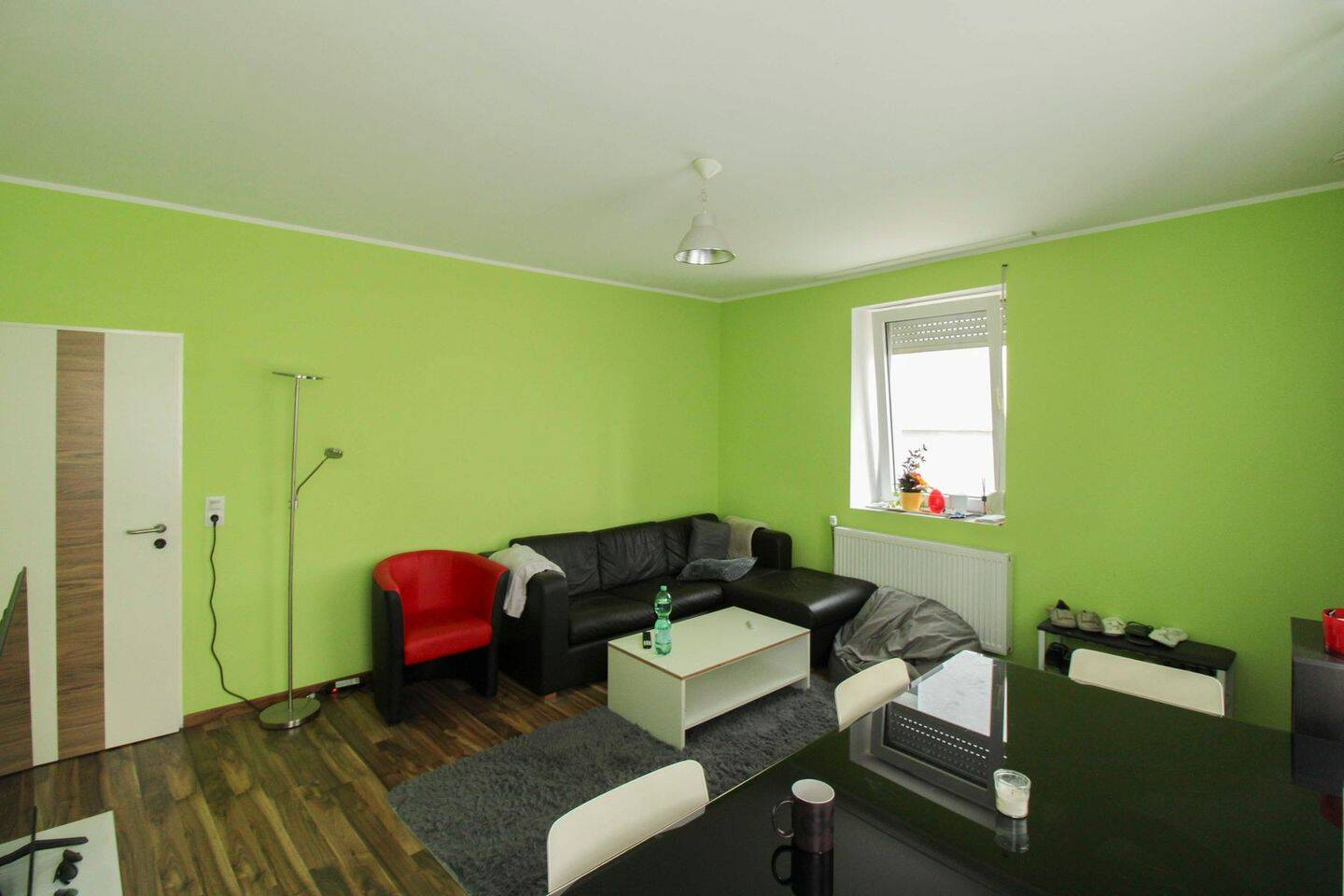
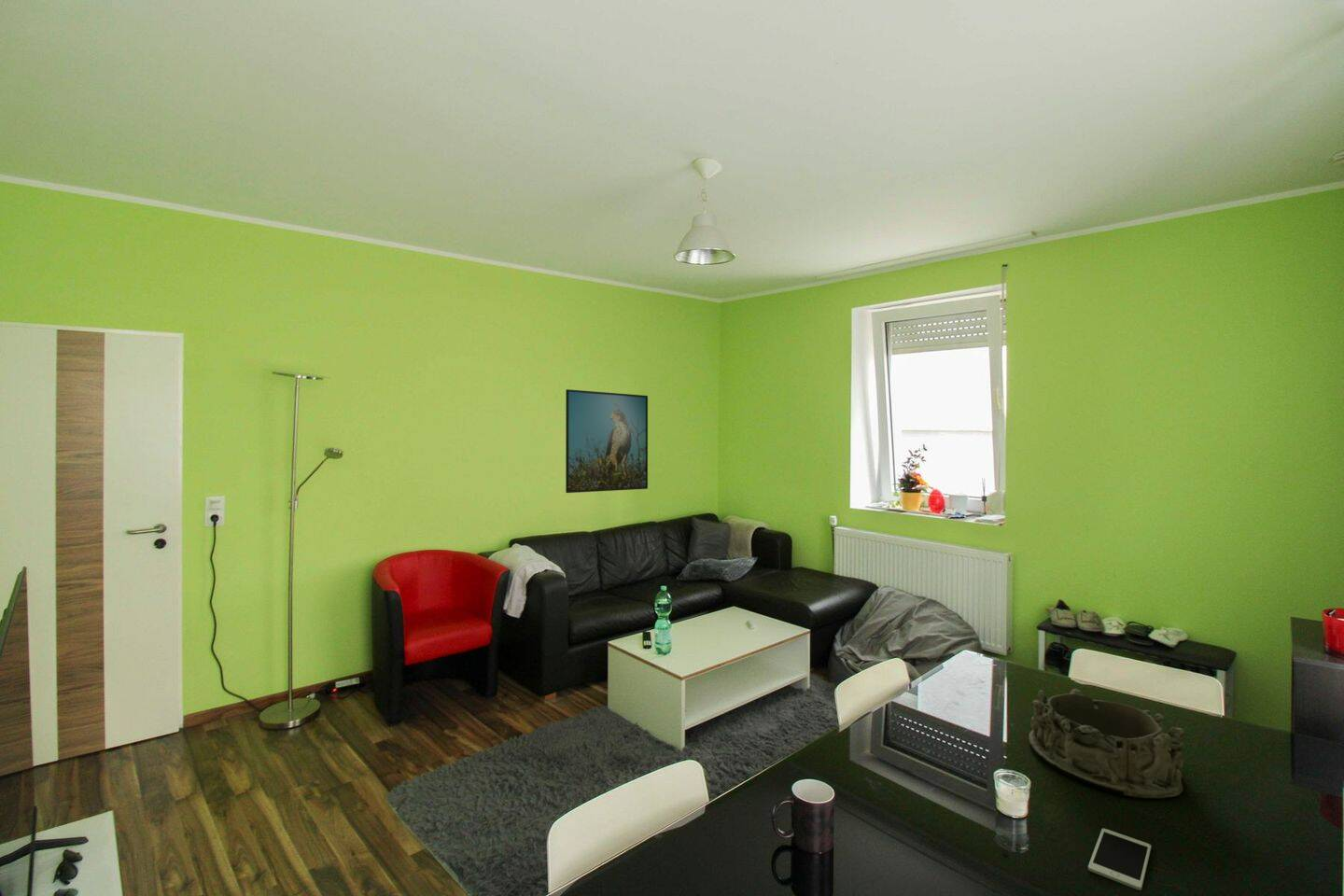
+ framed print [565,388,649,494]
+ cell phone [1087,828,1152,891]
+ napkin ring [1028,688,1186,799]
